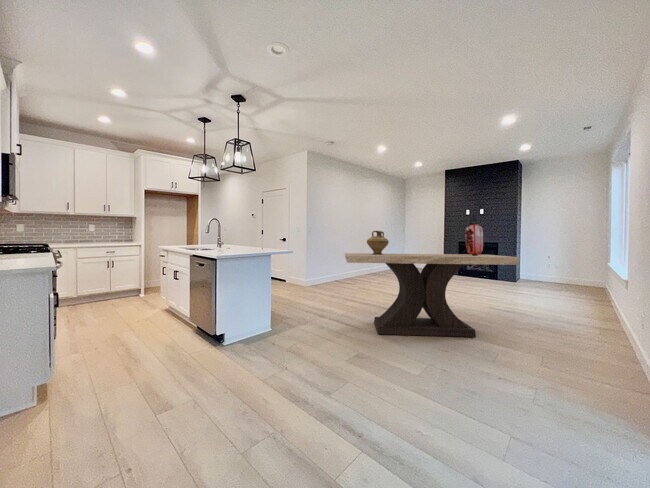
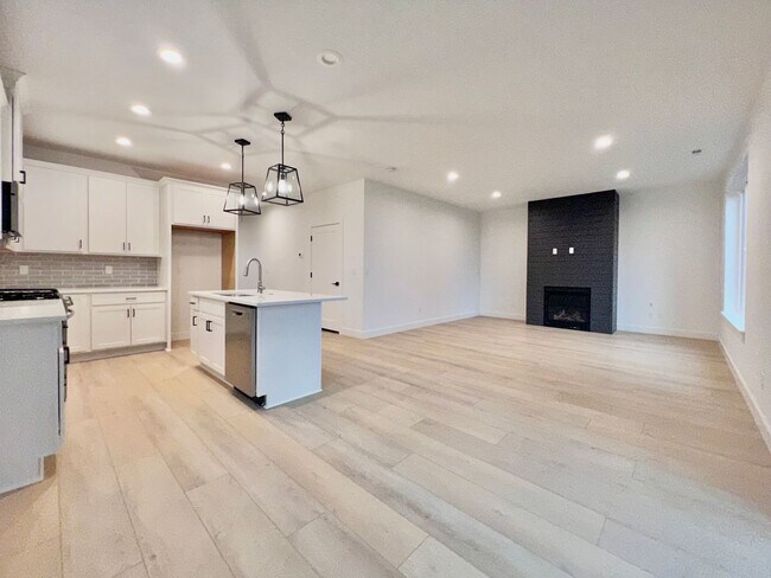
- table [344,252,521,338]
- lantern [463,216,484,256]
- ceramic jug [366,230,390,255]
